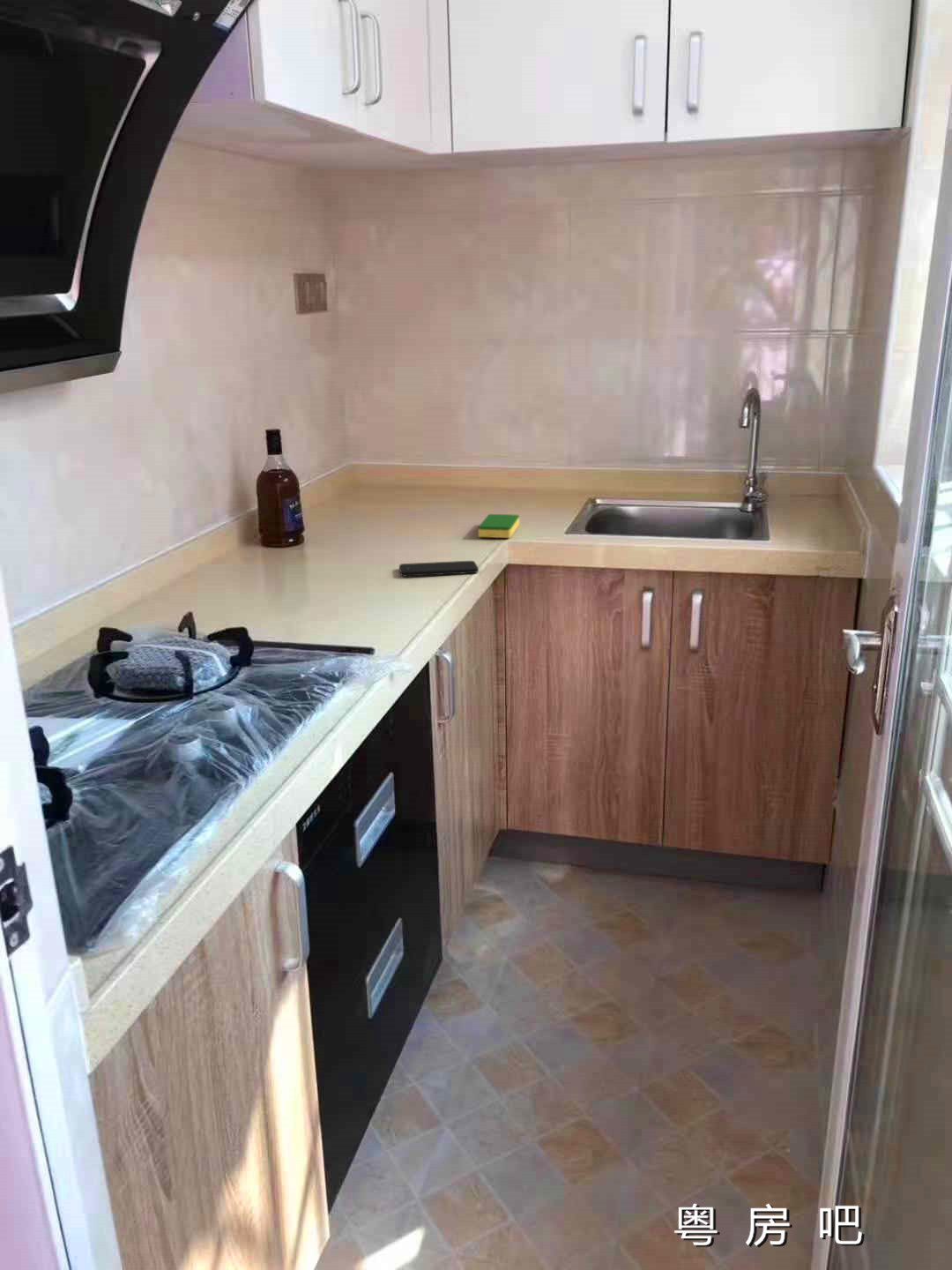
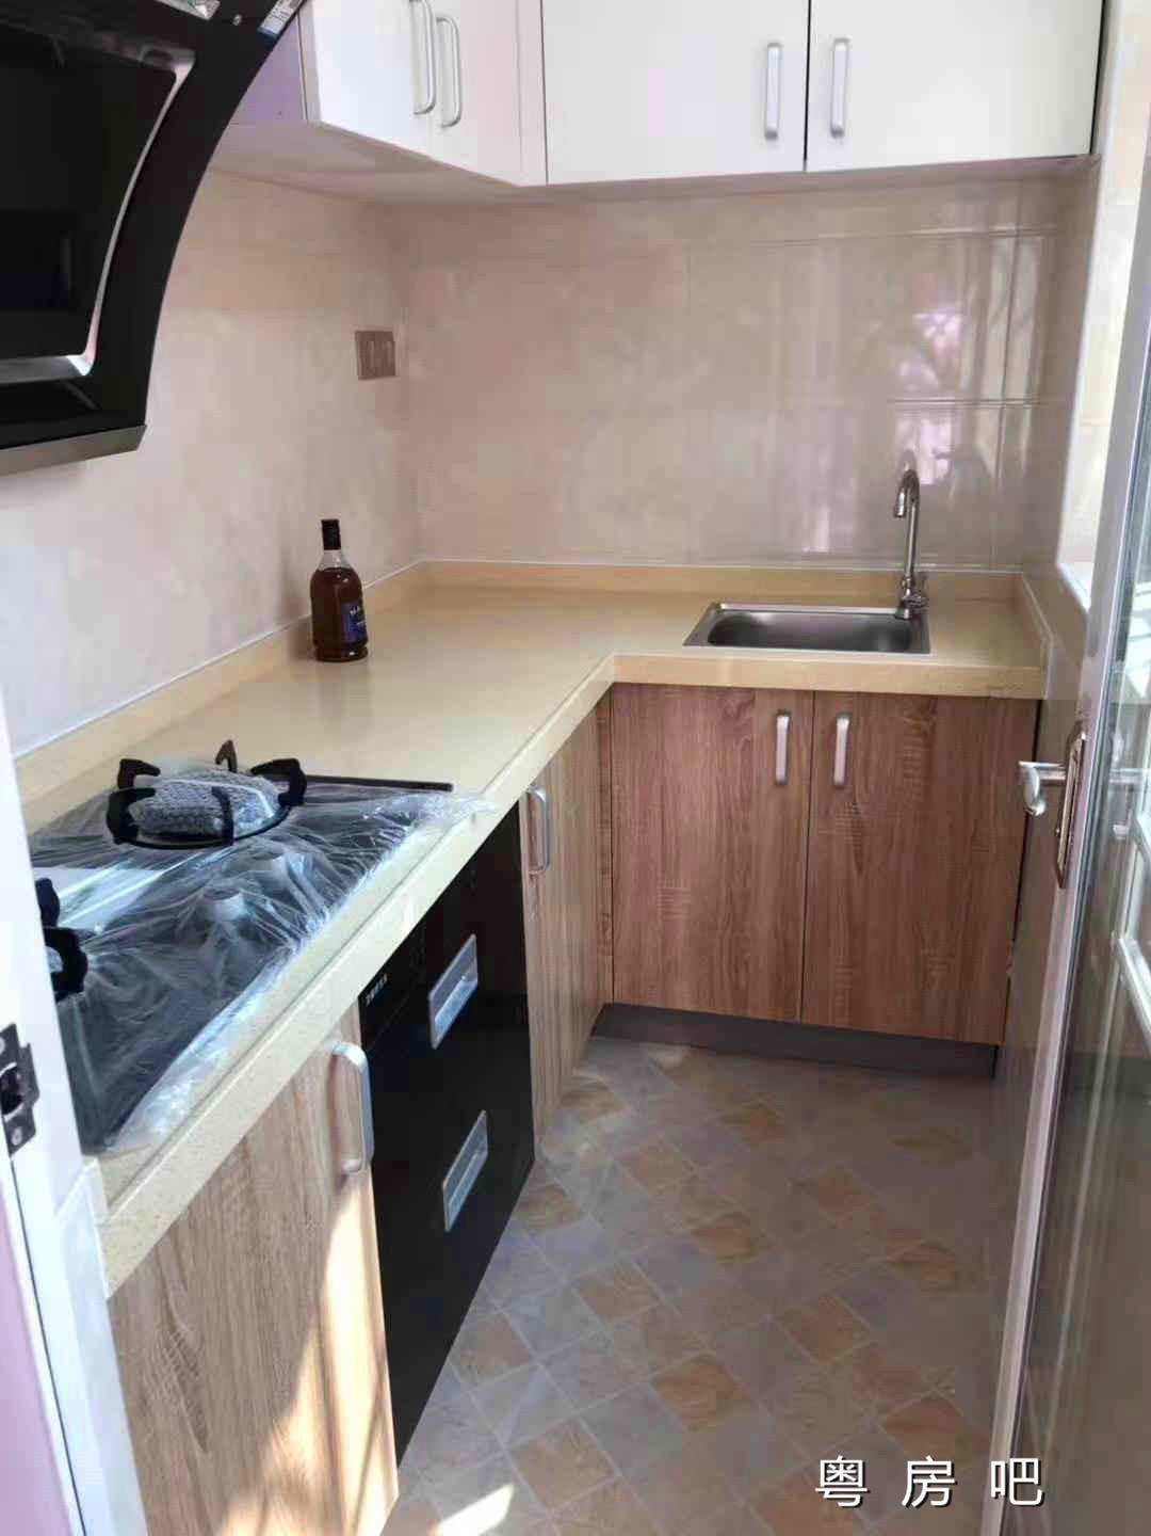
- dish sponge [478,513,520,539]
- smartphone [398,560,480,577]
